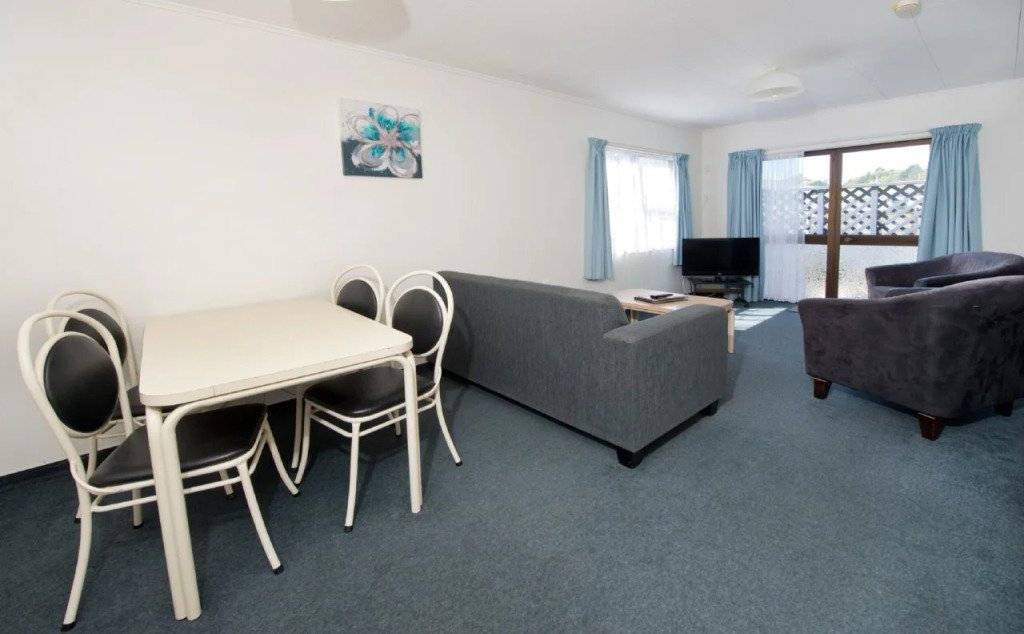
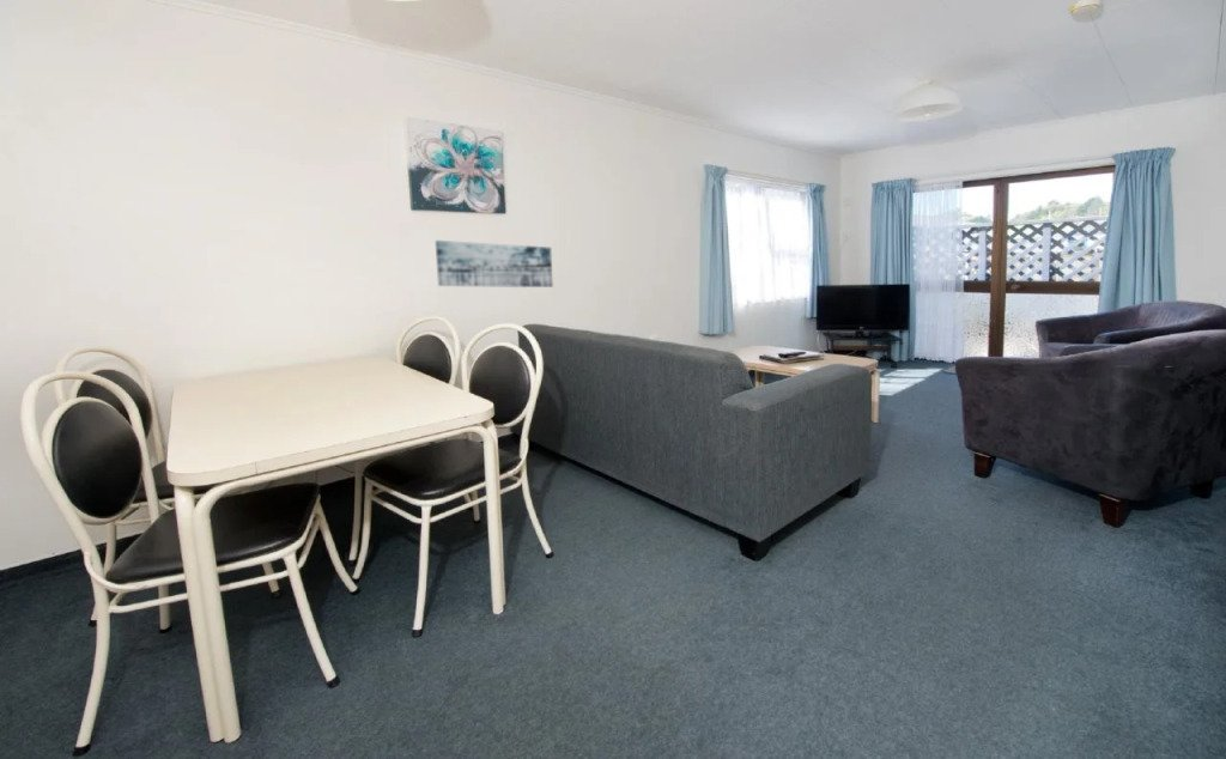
+ wall art [435,239,554,289]
